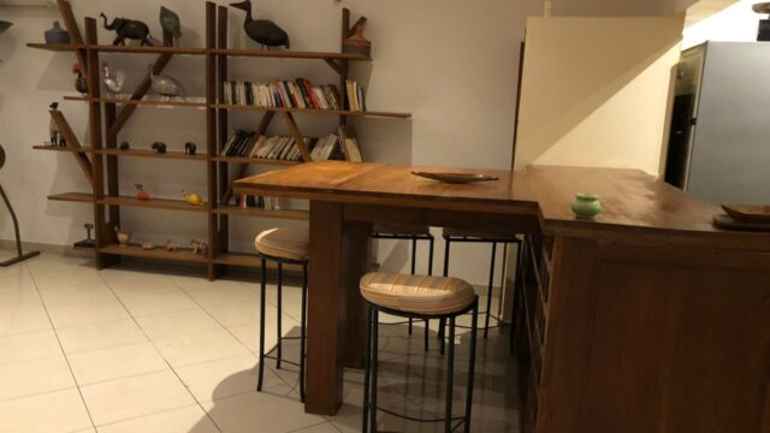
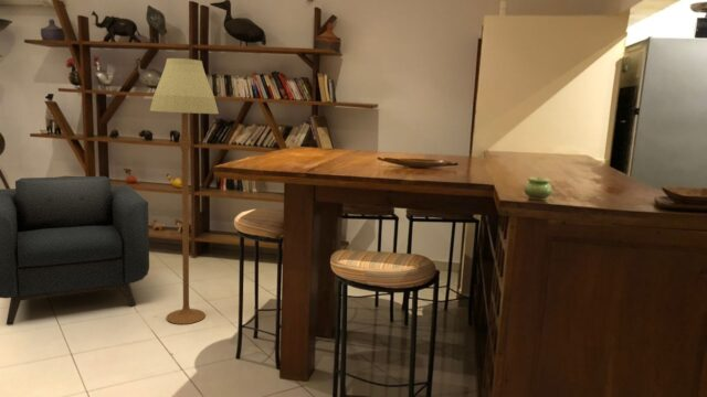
+ floor lamp [149,57,220,325]
+ armchair [0,175,150,326]
